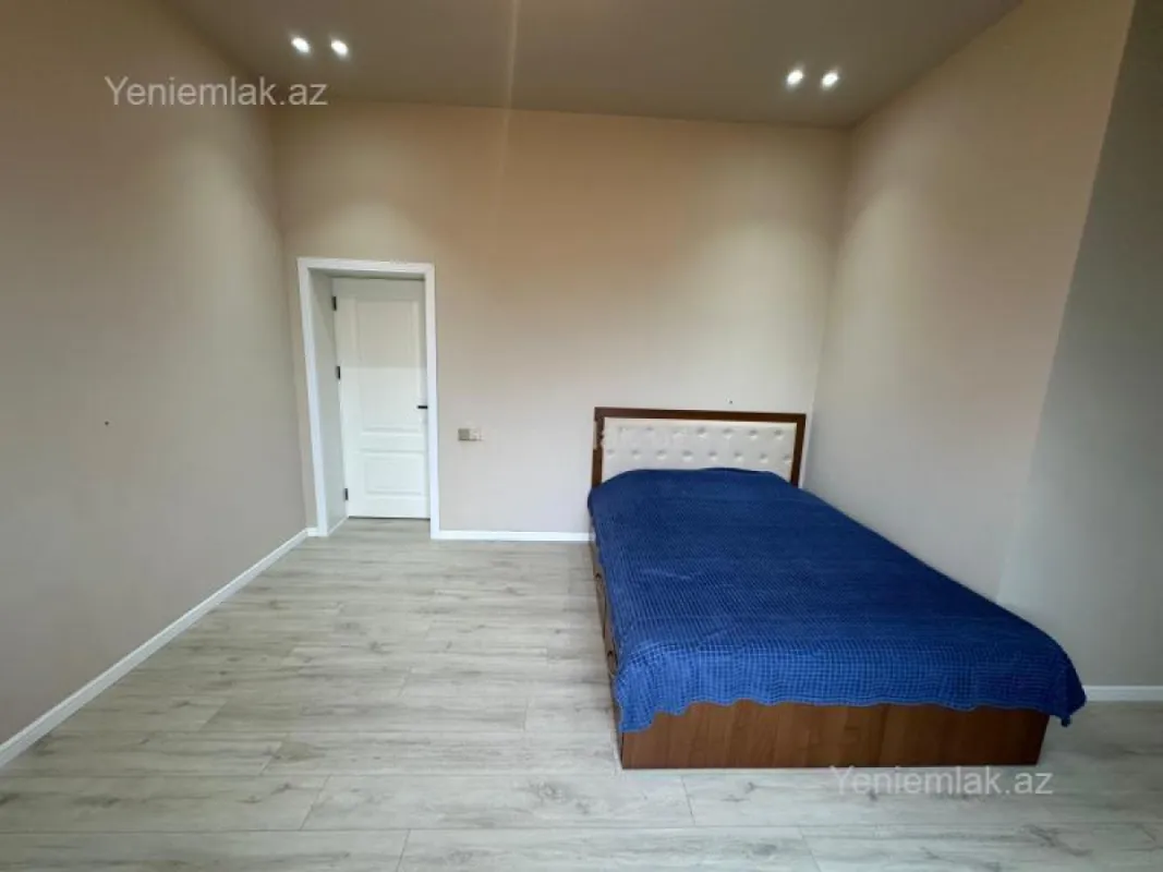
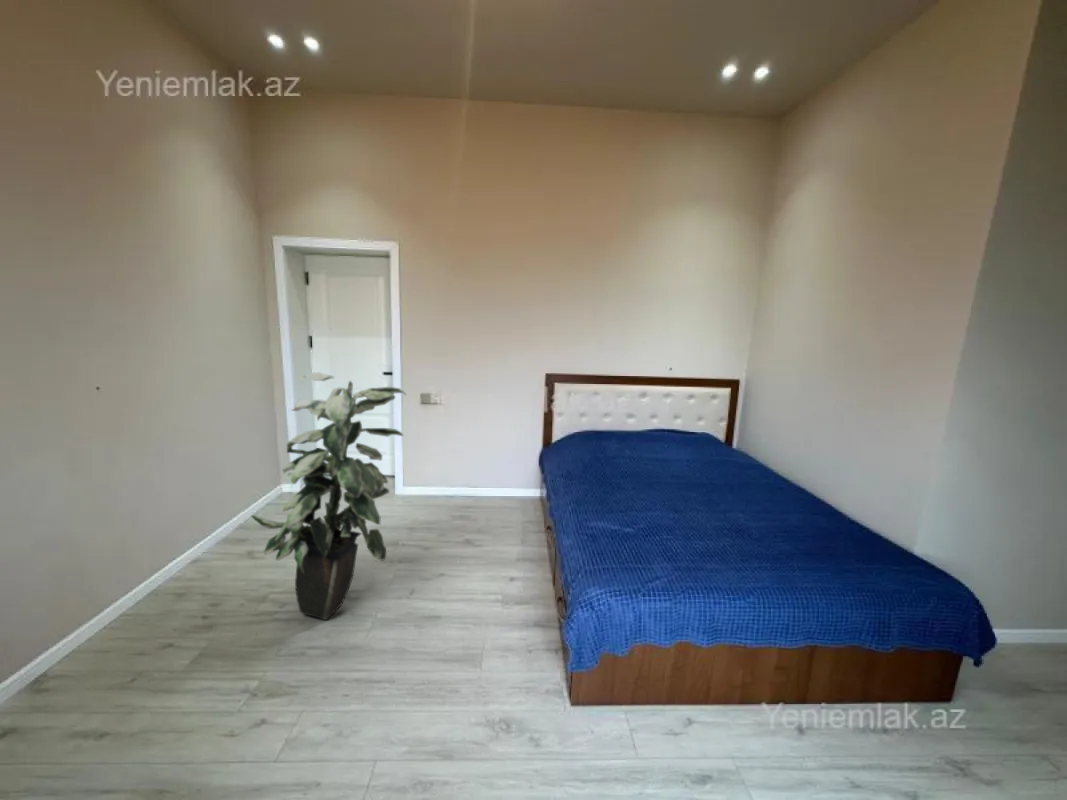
+ indoor plant [250,371,407,621]
